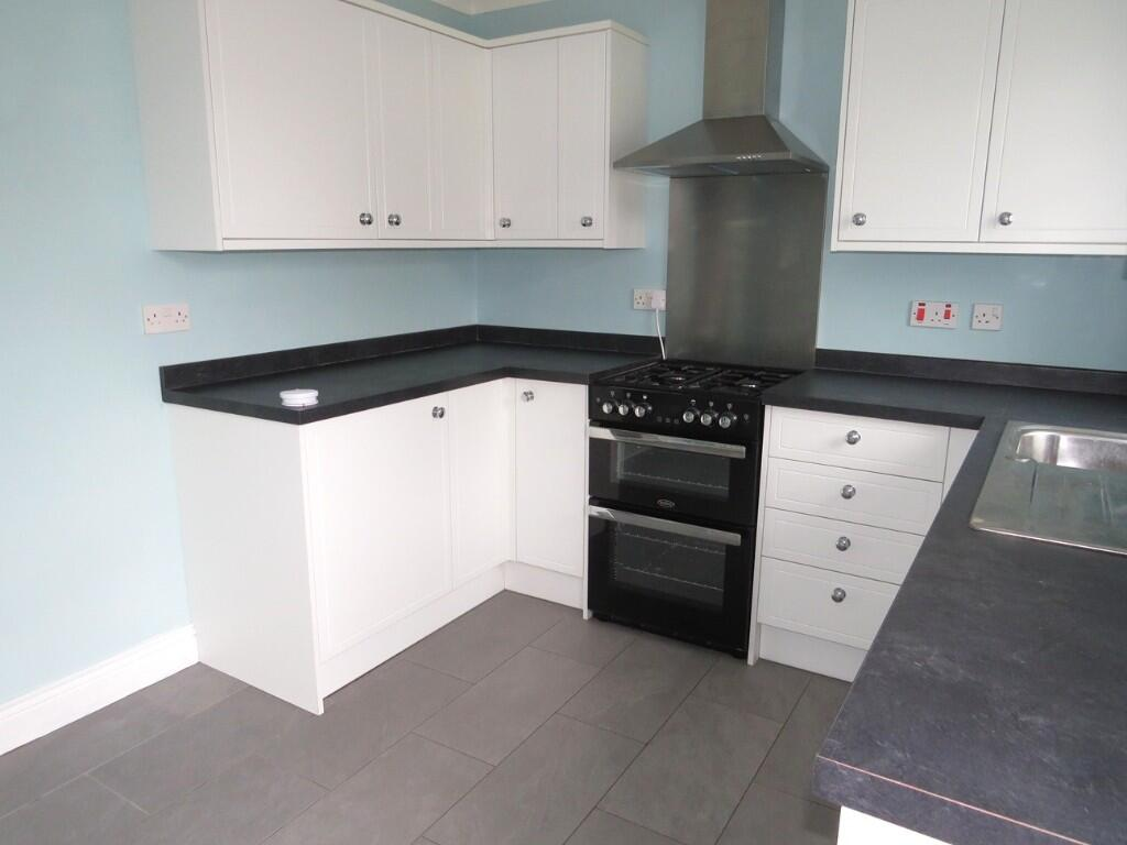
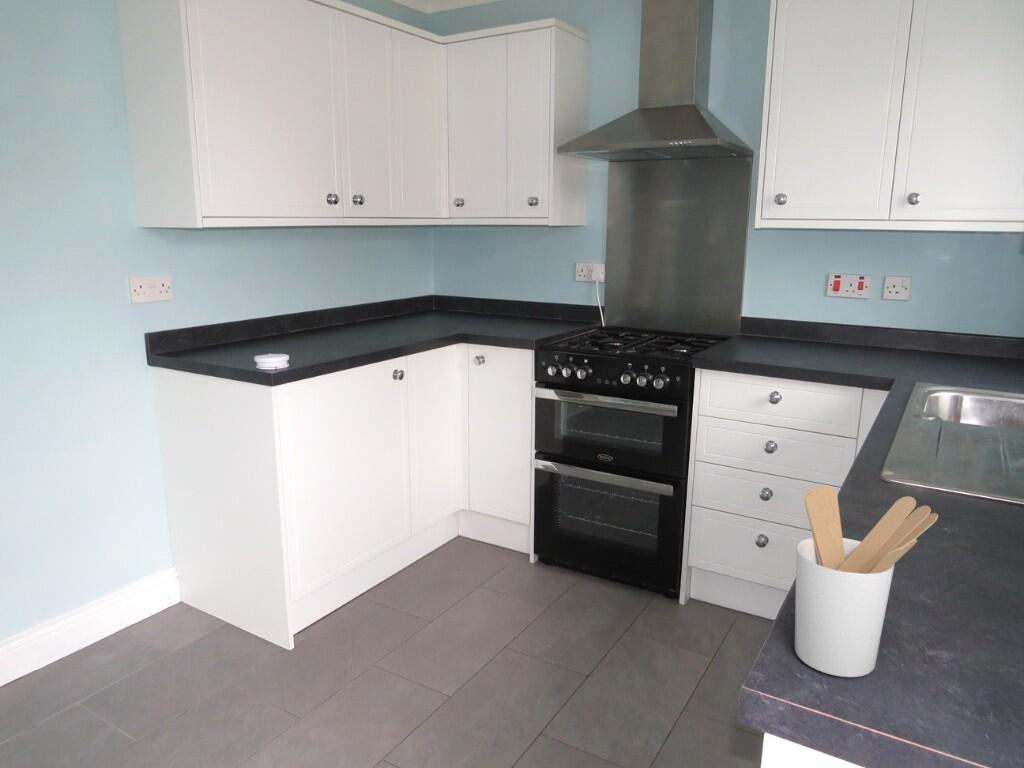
+ utensil holder [794,484,939,678]
